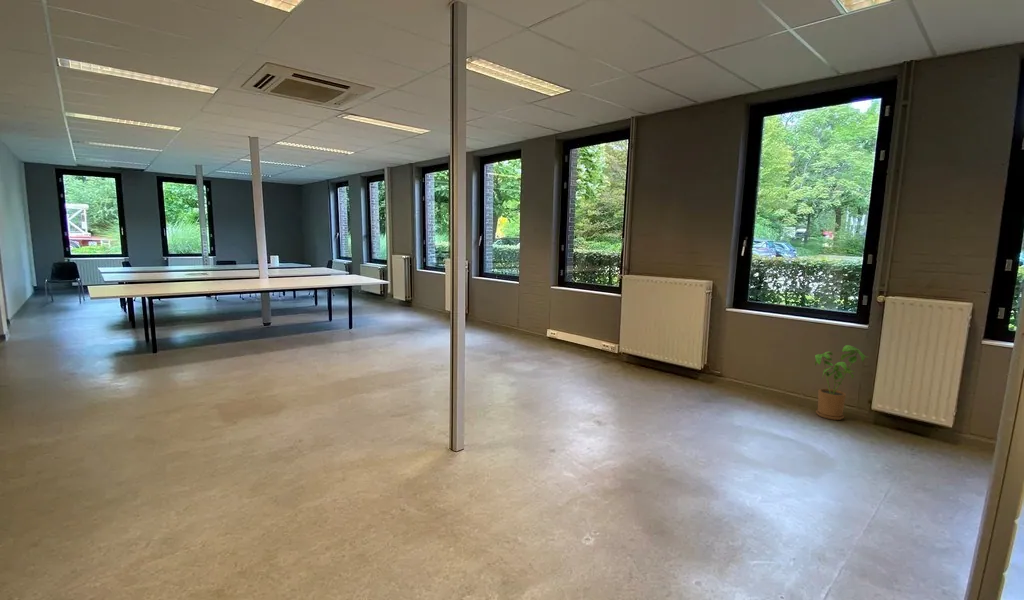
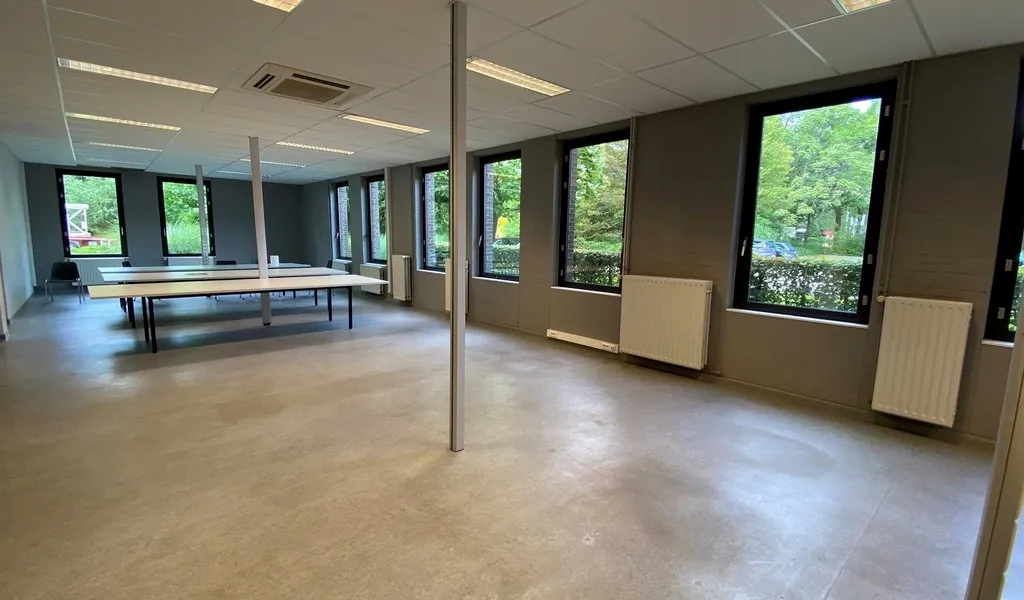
- house plant [814,344,868,421]
